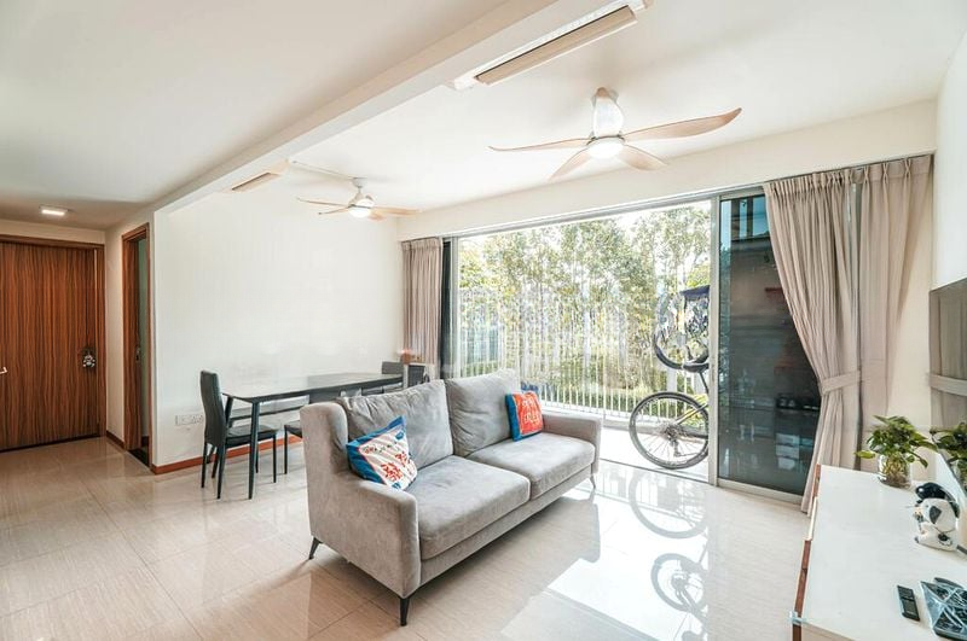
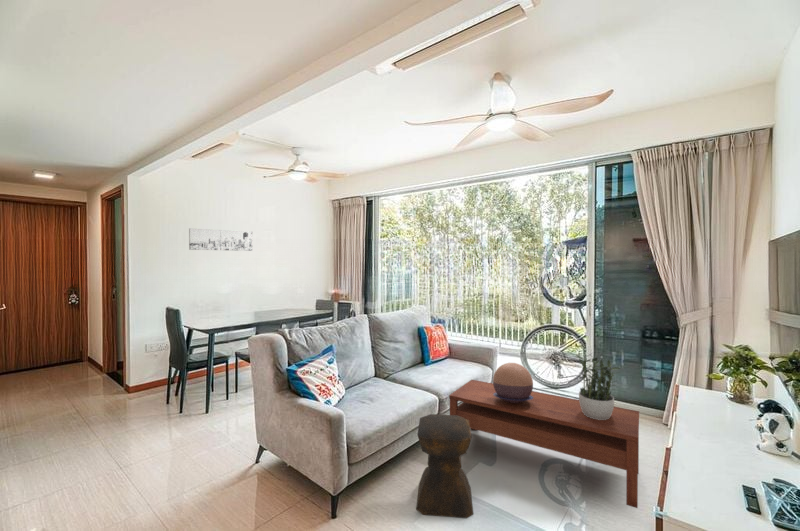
+ stool [415,413,474,519]
+ coffee table [448,379,640,509]
+ potted plant [574,352,621,420]
+ wall art [188,227,254,252]
+ decorative bowl [492,362,534,403]
